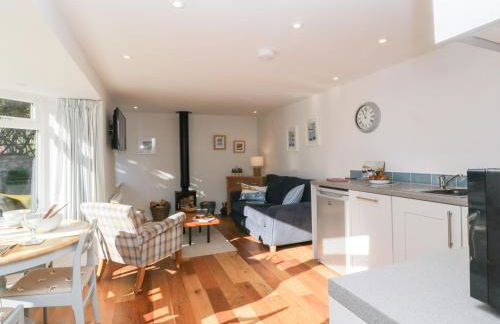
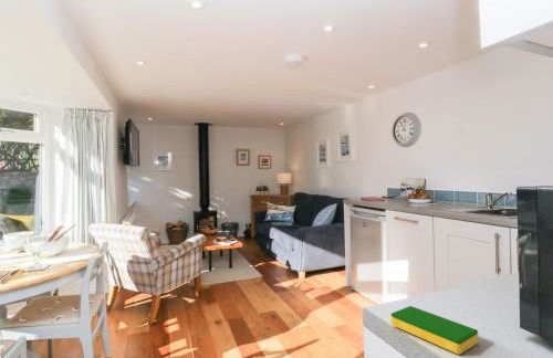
+ dish sponge [390,305,479,355]
